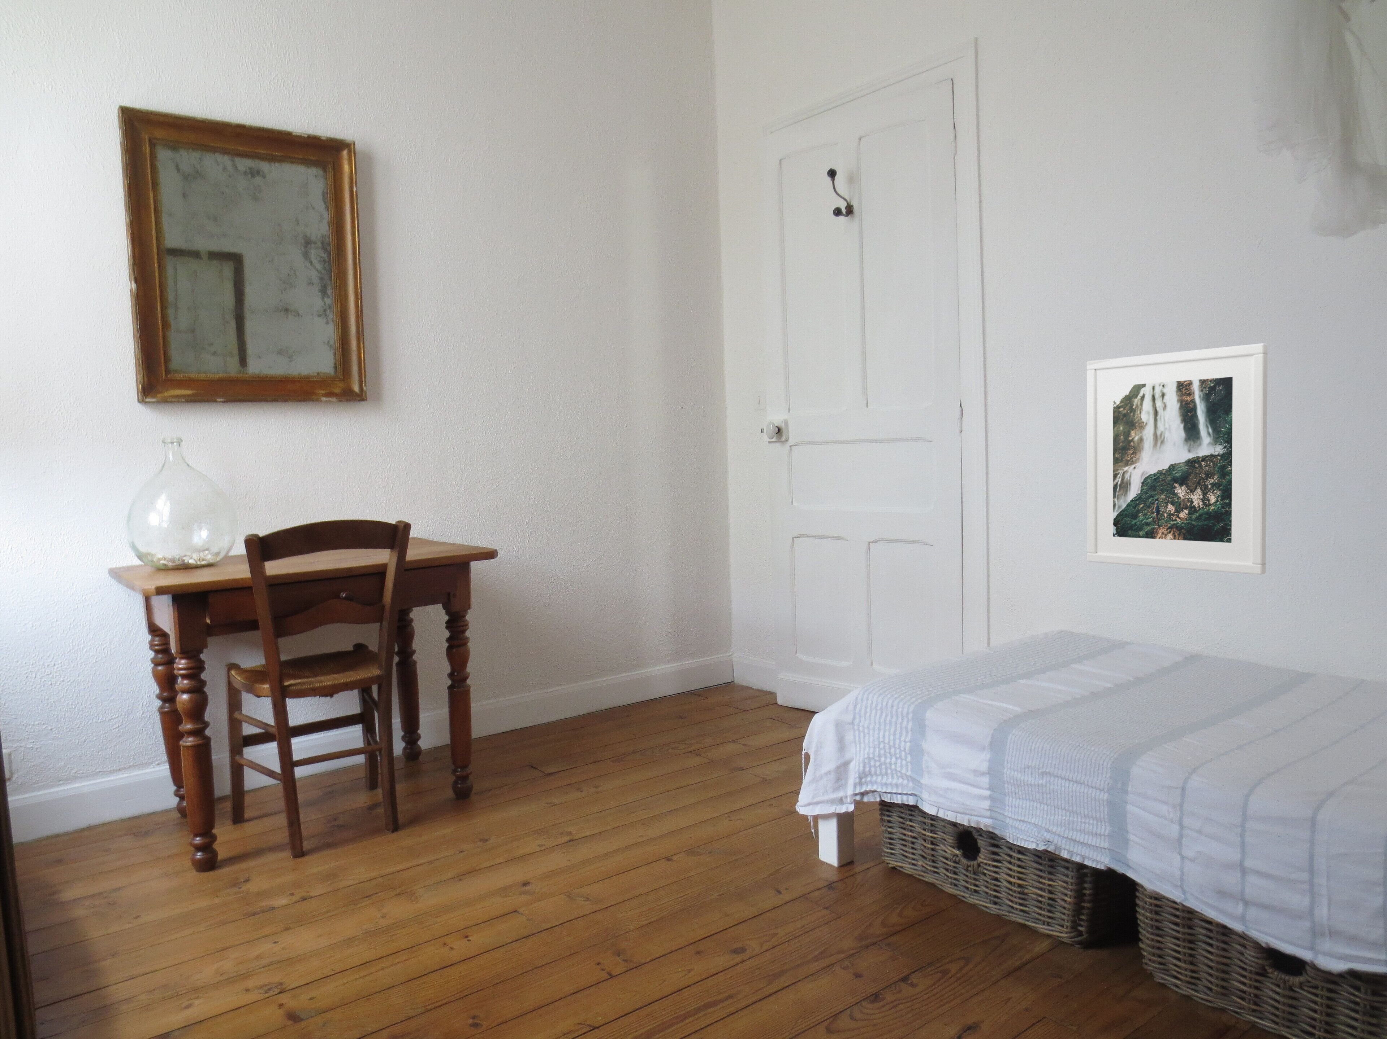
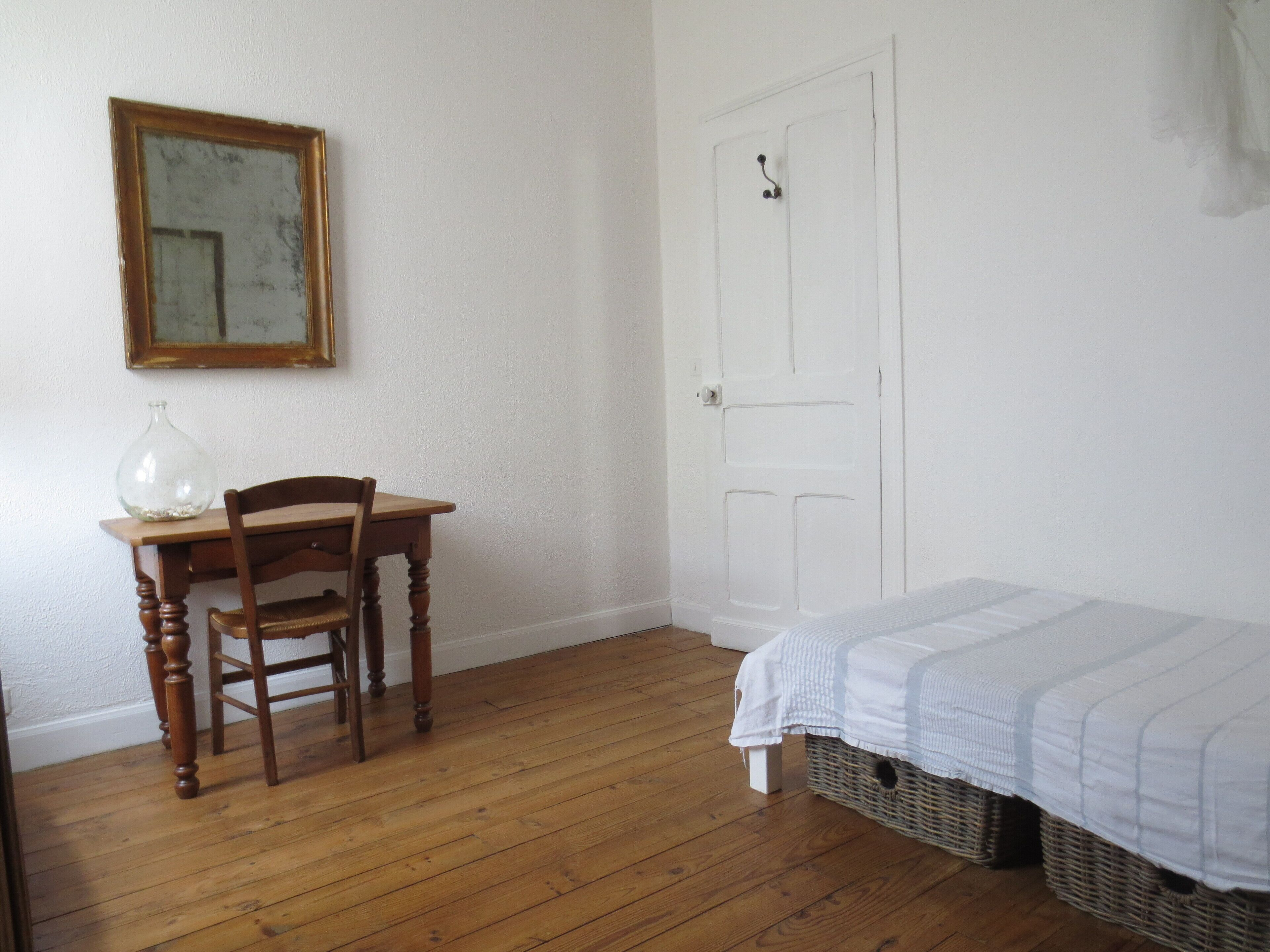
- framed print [1087,343,1268,575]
